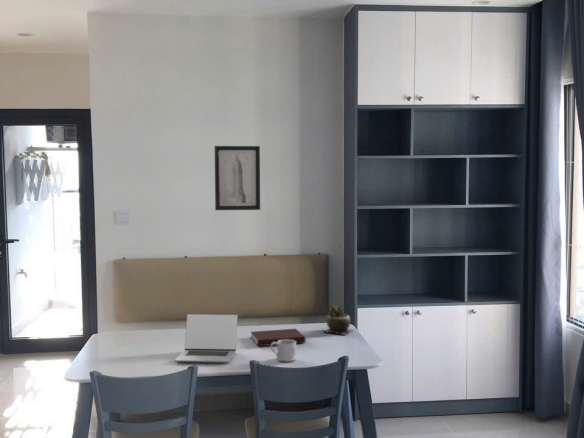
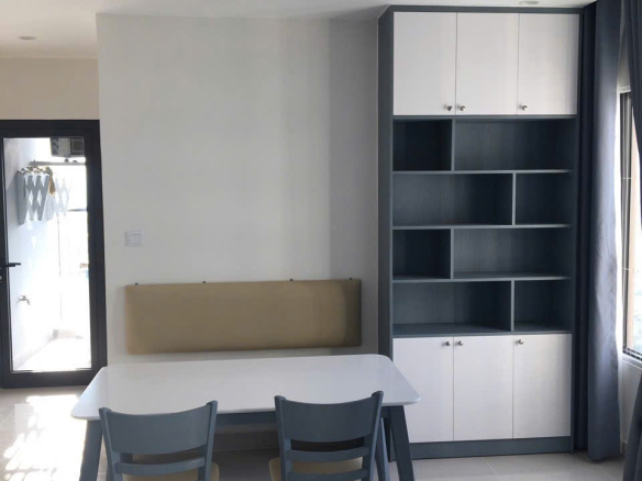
- laptop [174,313,239,364]
- wall art [214,145,261,211]
- notebook [250,328,306,347]
- succulent plant [322,303,355,336]
- mug [270,339,297,363]
